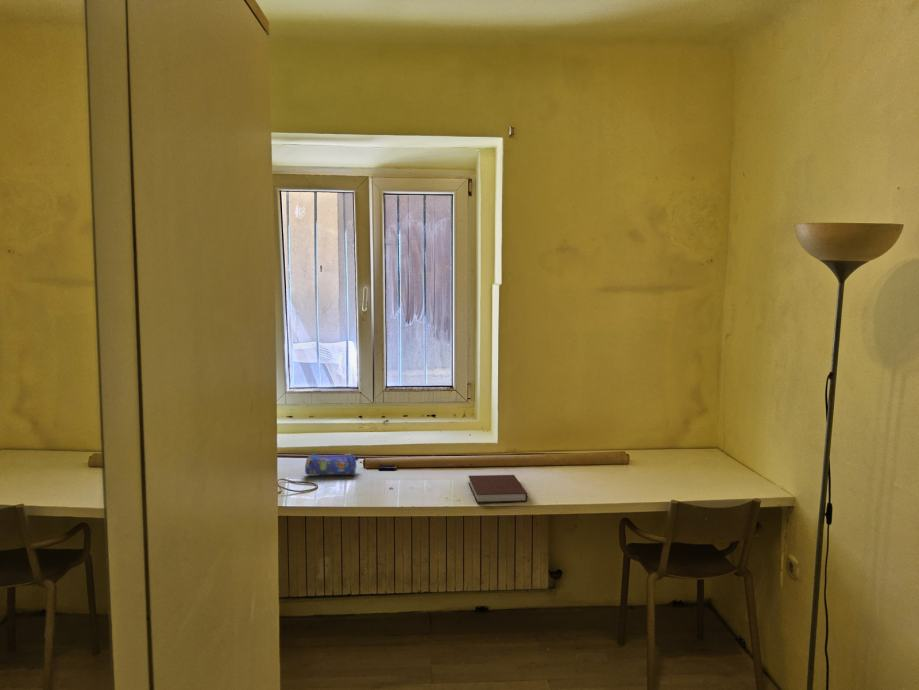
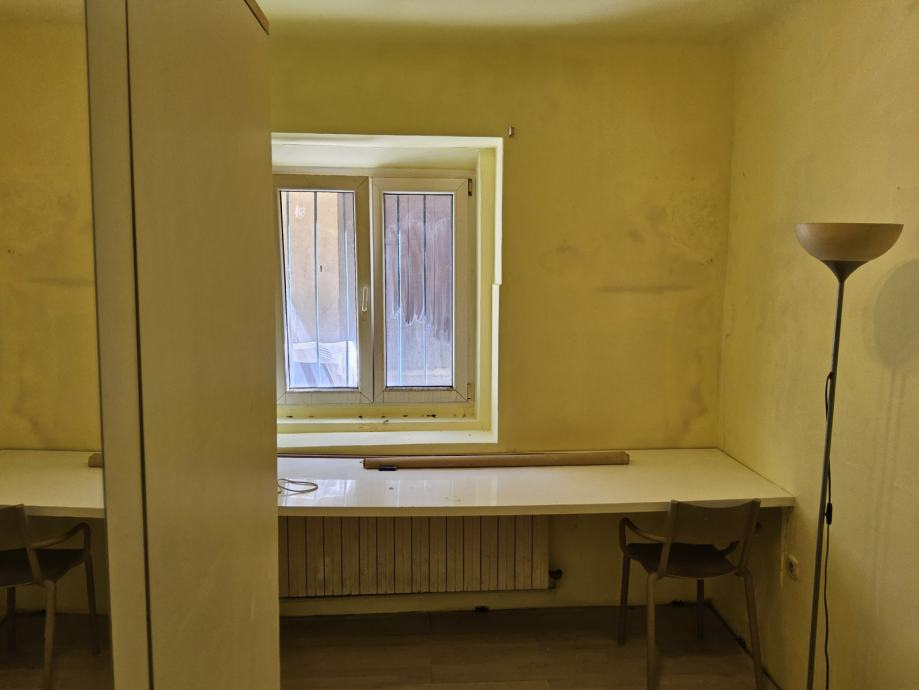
- pencil case [304,453,359,477]
- notebook [467,474,529,503]
